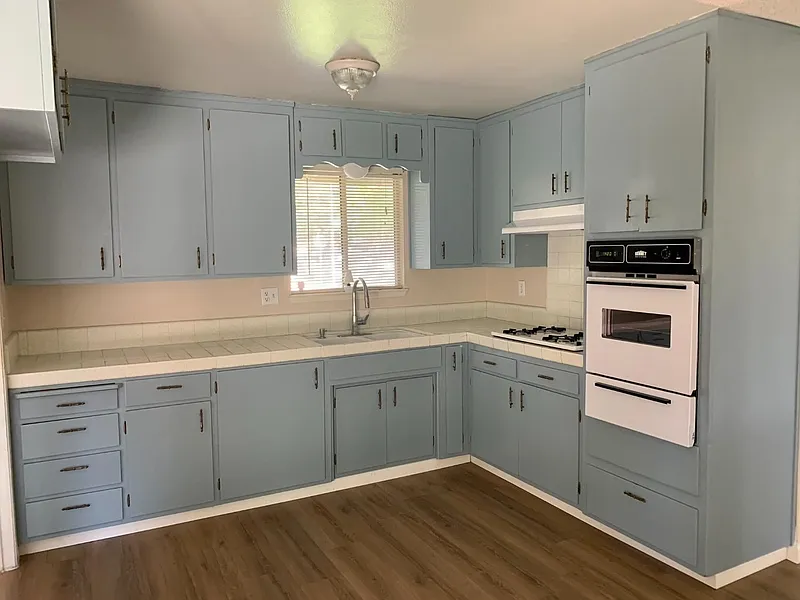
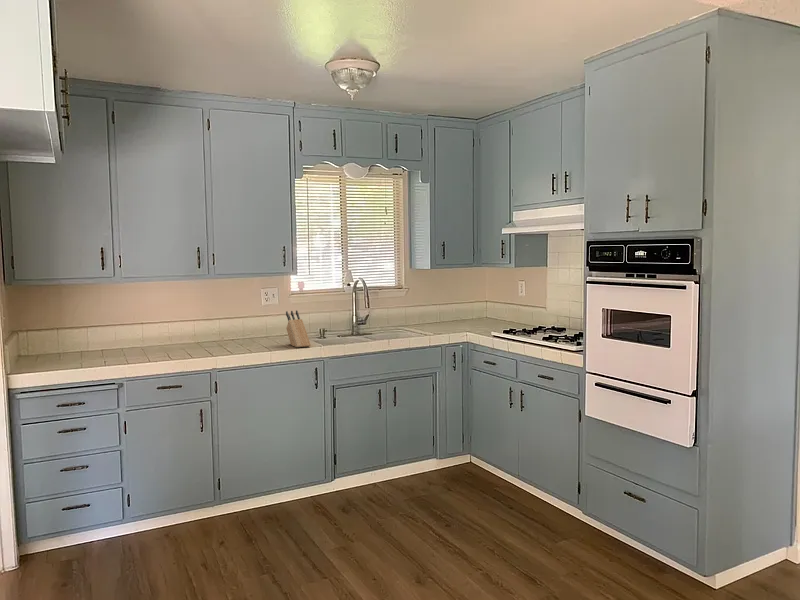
+ knife block [285,309,312,348]
